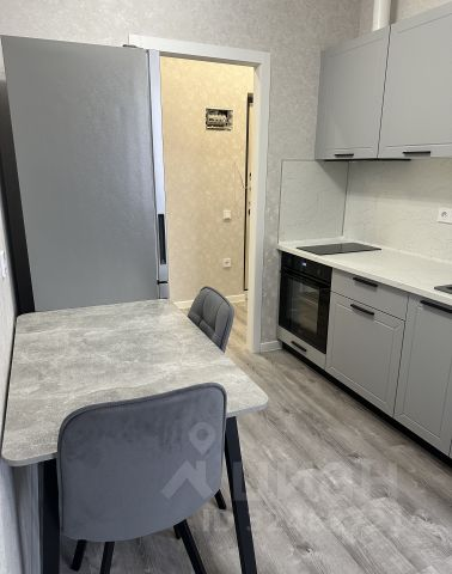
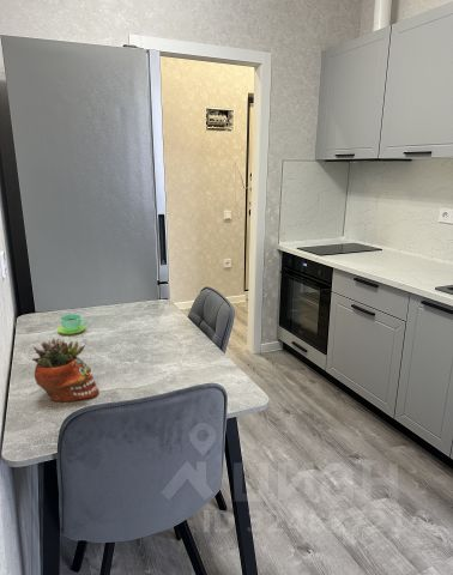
+ succulent planter [31,337,99,402]
+ cup [56,313,89,335]
